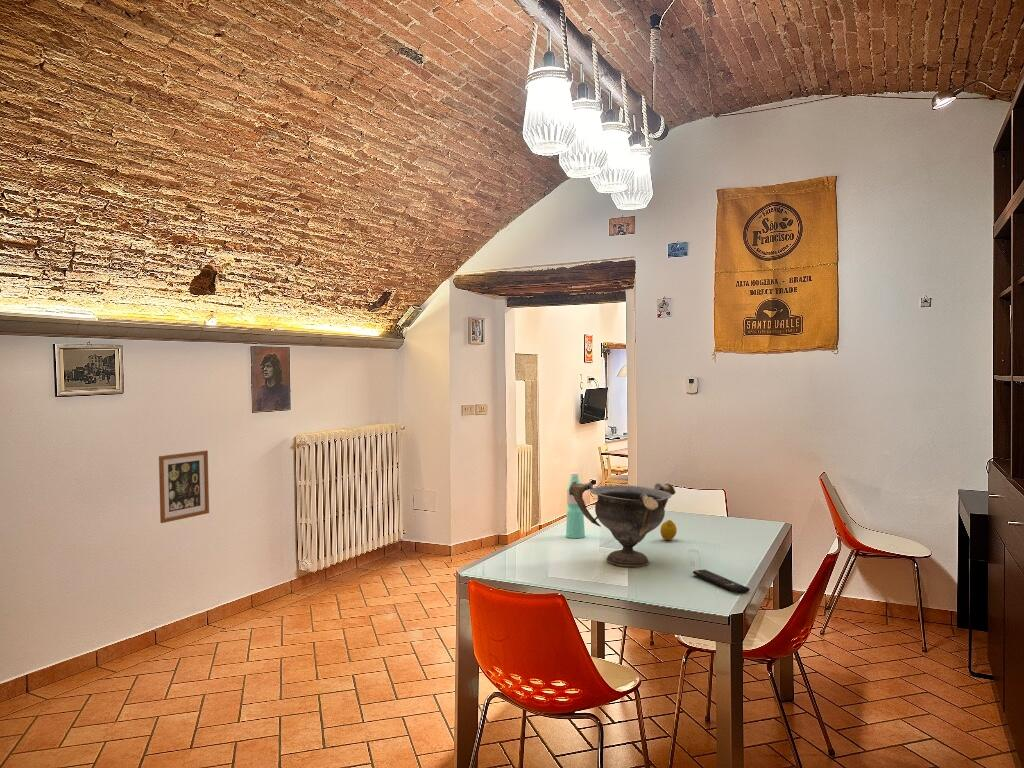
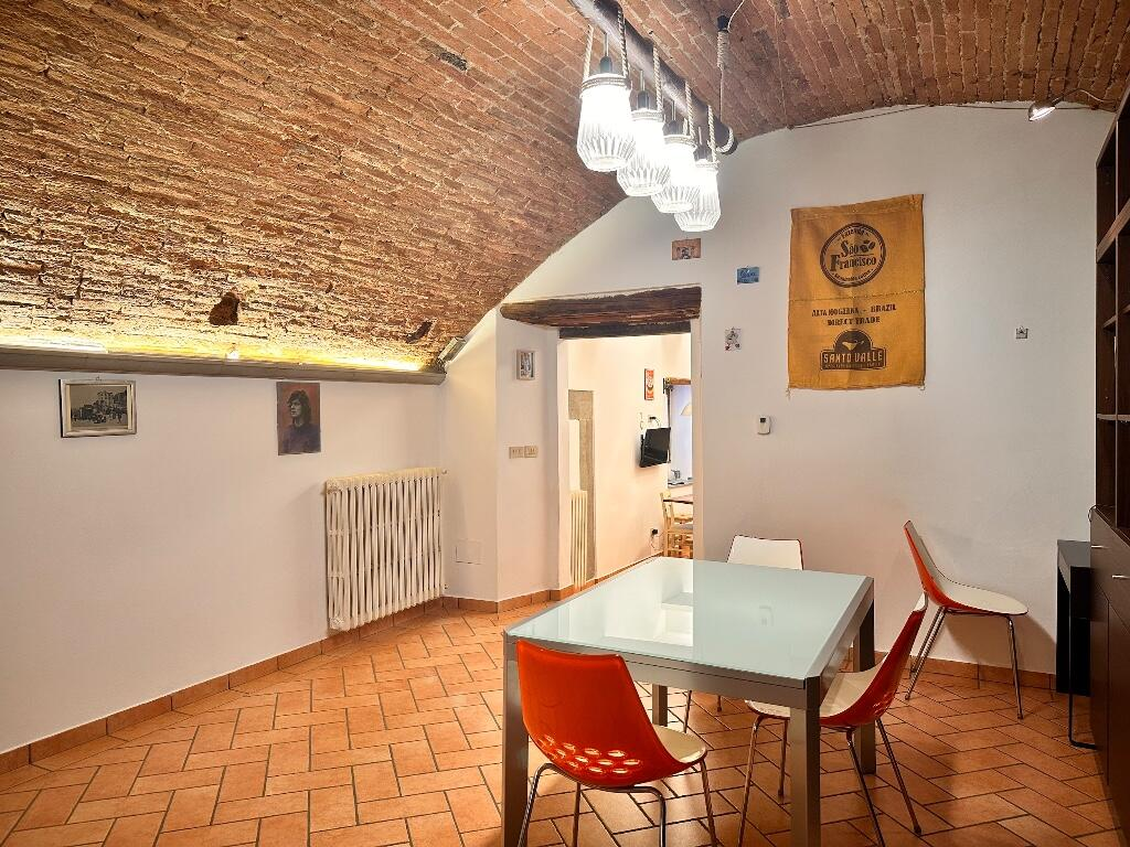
- water bottle [565,472,586,539]
- wall art [158,449,210,524]
- decorative bowl [569,481,676,568]
- remote control [692,569,751,595]
- fruit [659,519,678,541]
